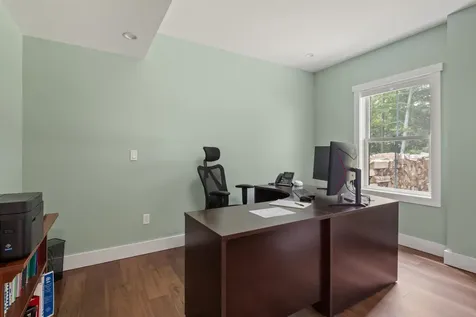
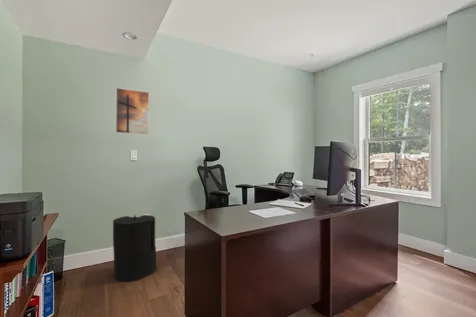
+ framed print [115,87,150,135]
+ trash can [112,214,157,282]
